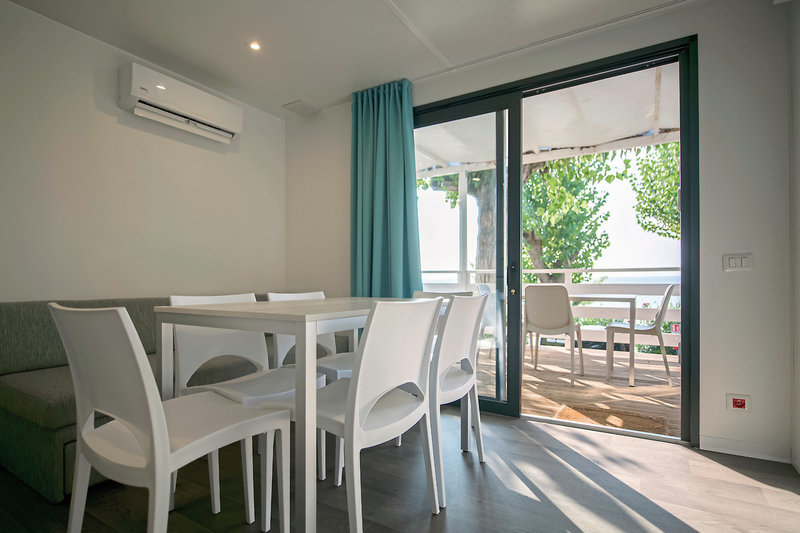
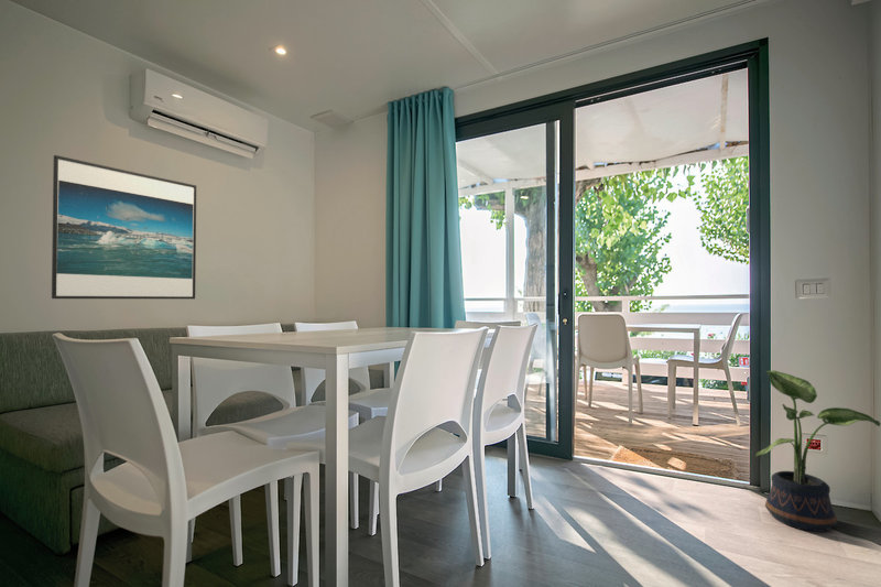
+ potted plant [754,369,881,533]
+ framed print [51,154,197,300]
